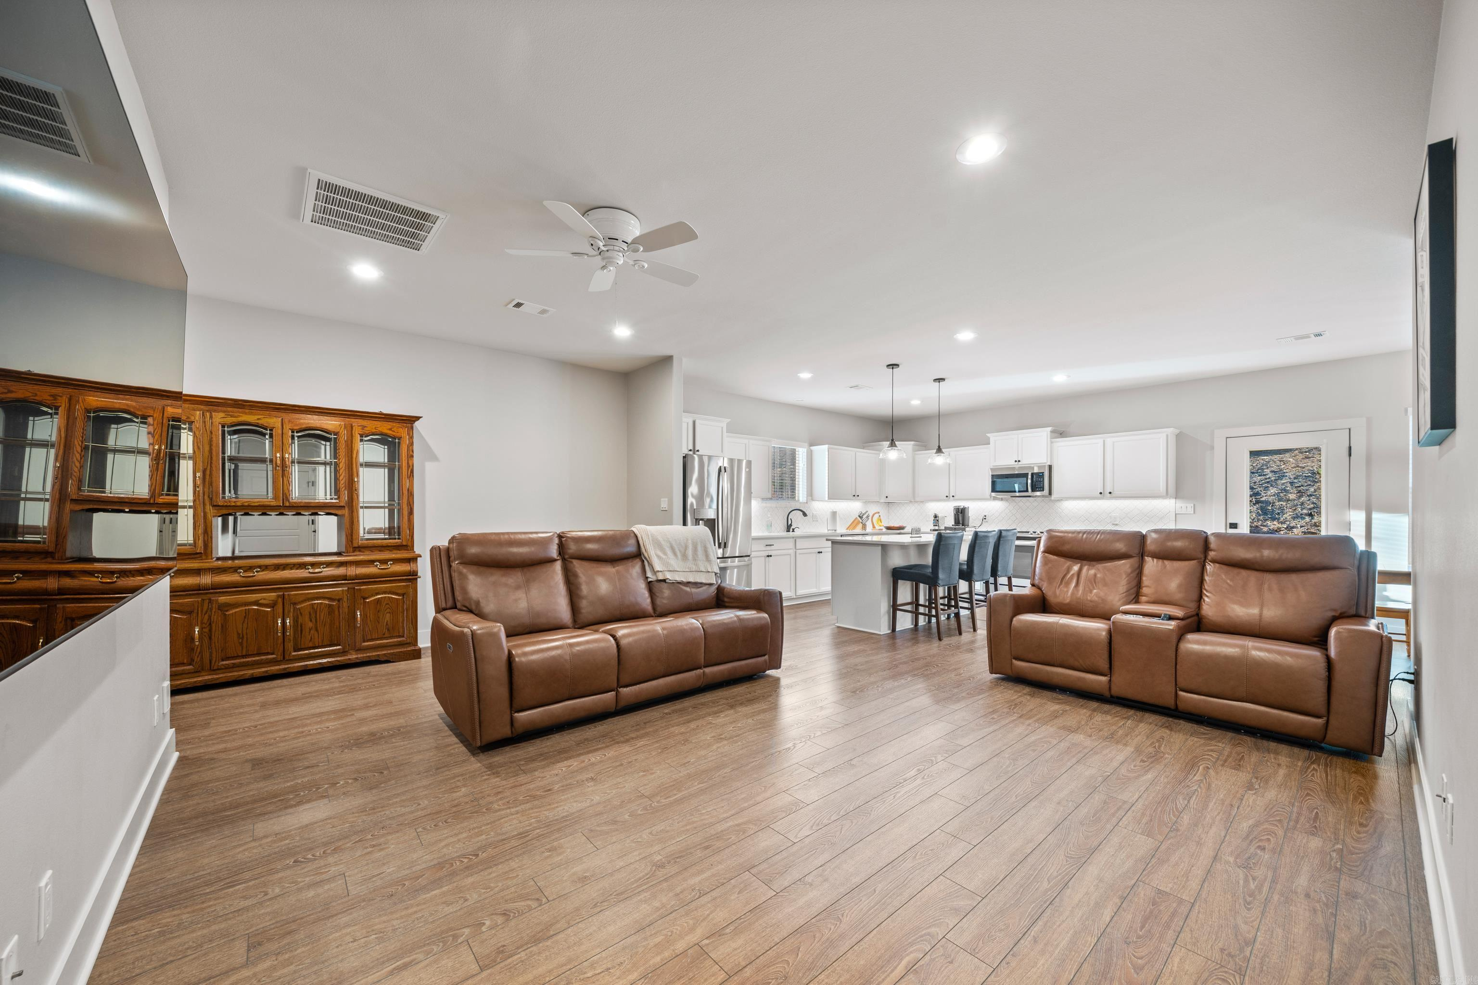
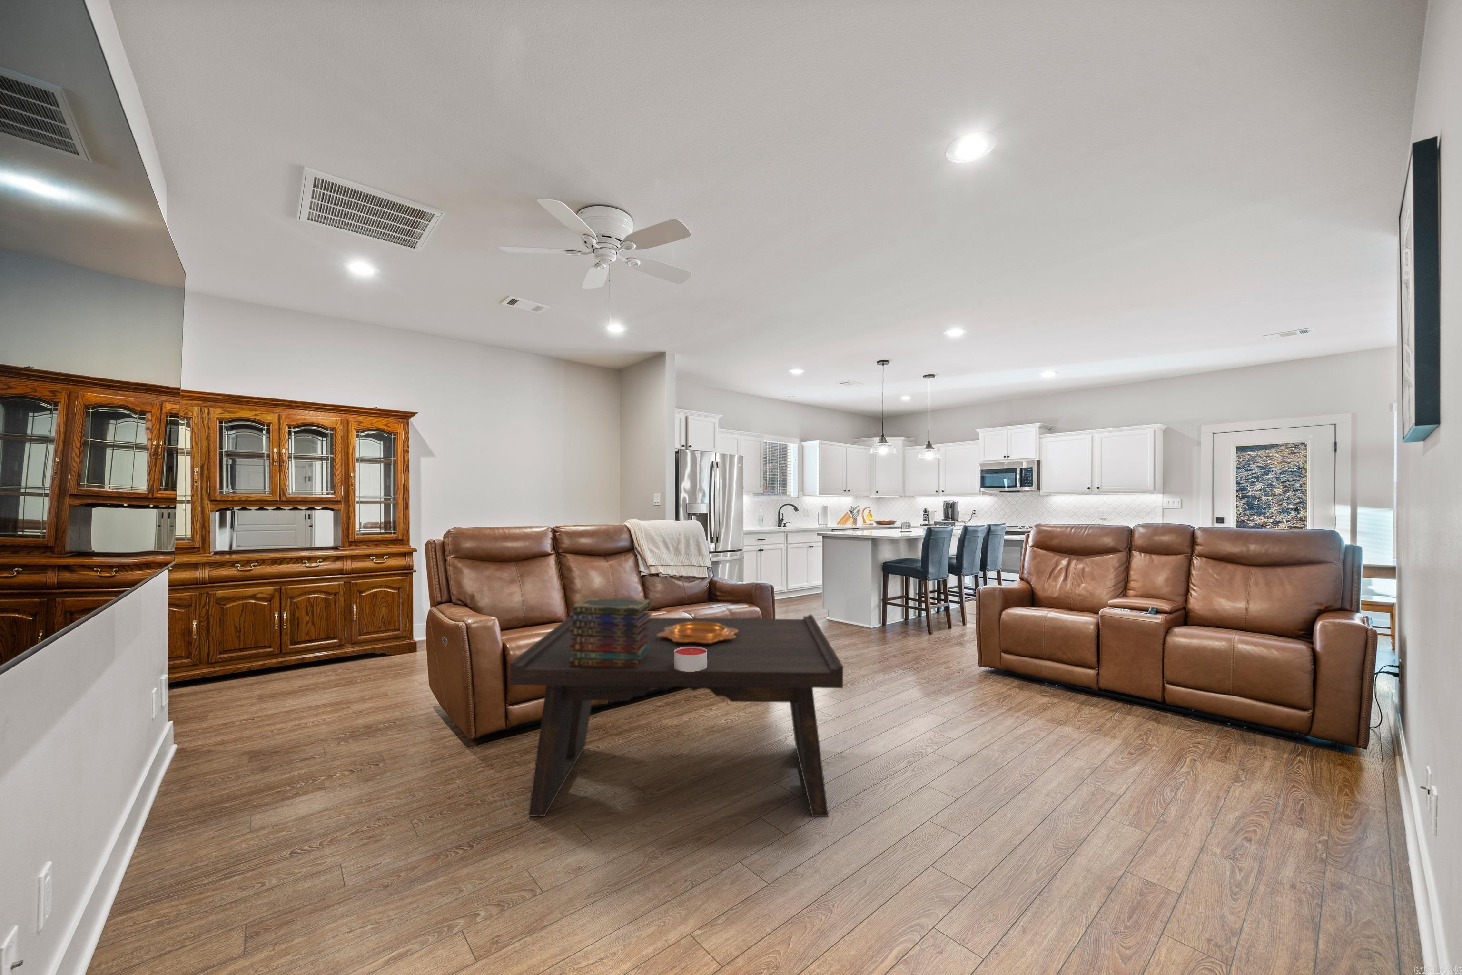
+ decorative bowl [657,621,738,644]
+ book stack [569,597,653,668]
+ candle [674,646,707,671]
+ coffee table [509,614,844,817]
